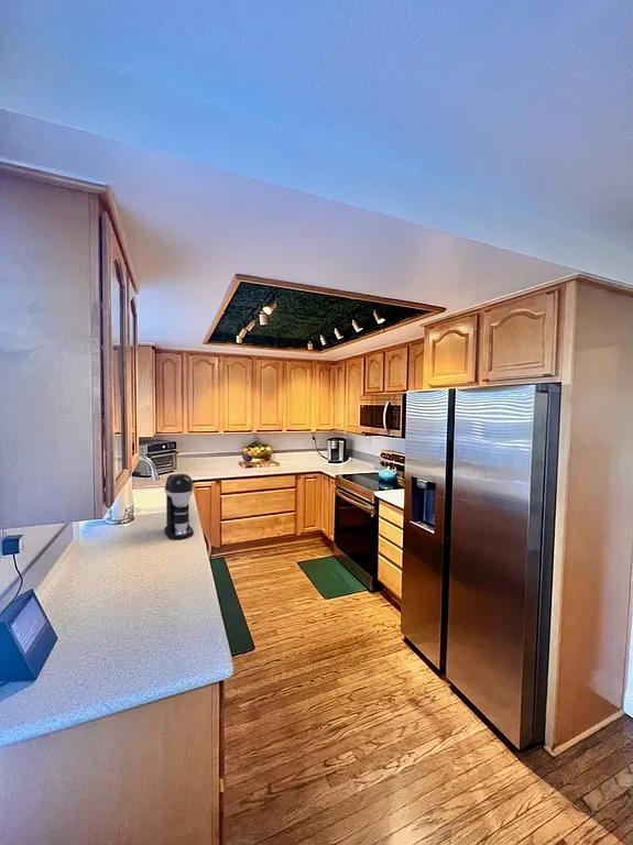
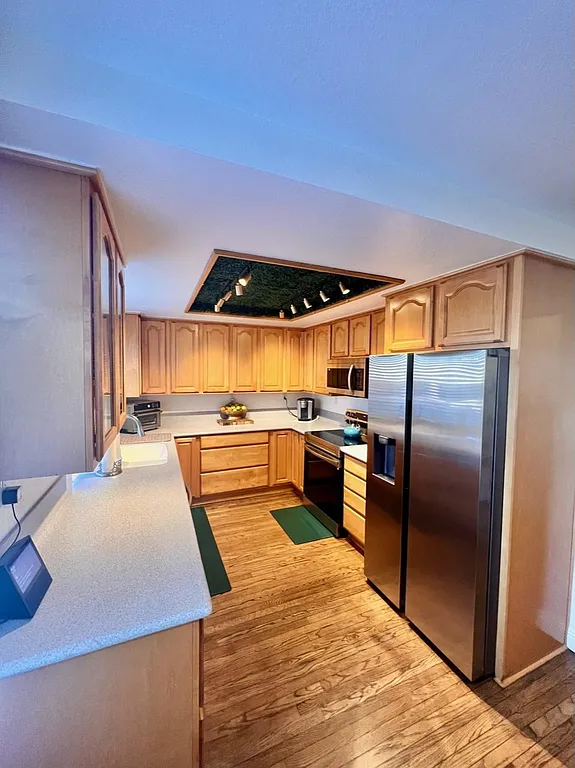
- coffee maker [163,472,195,541]
